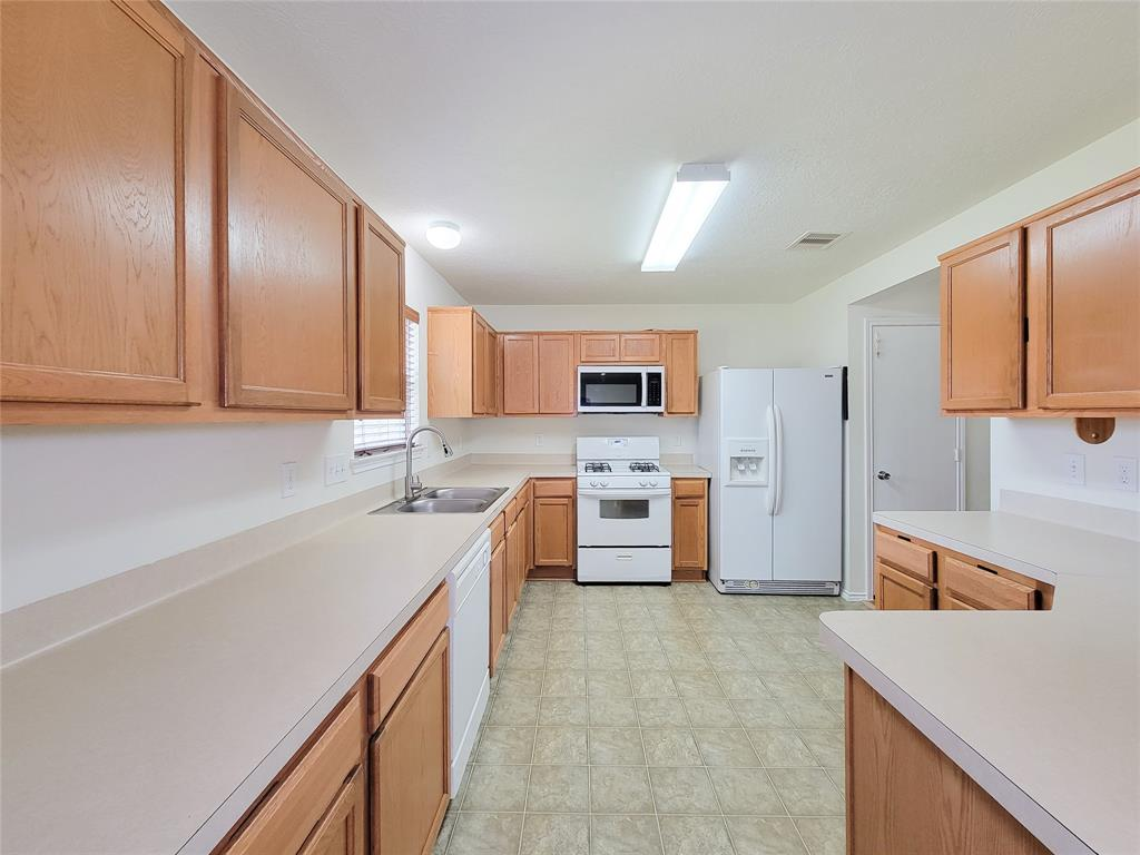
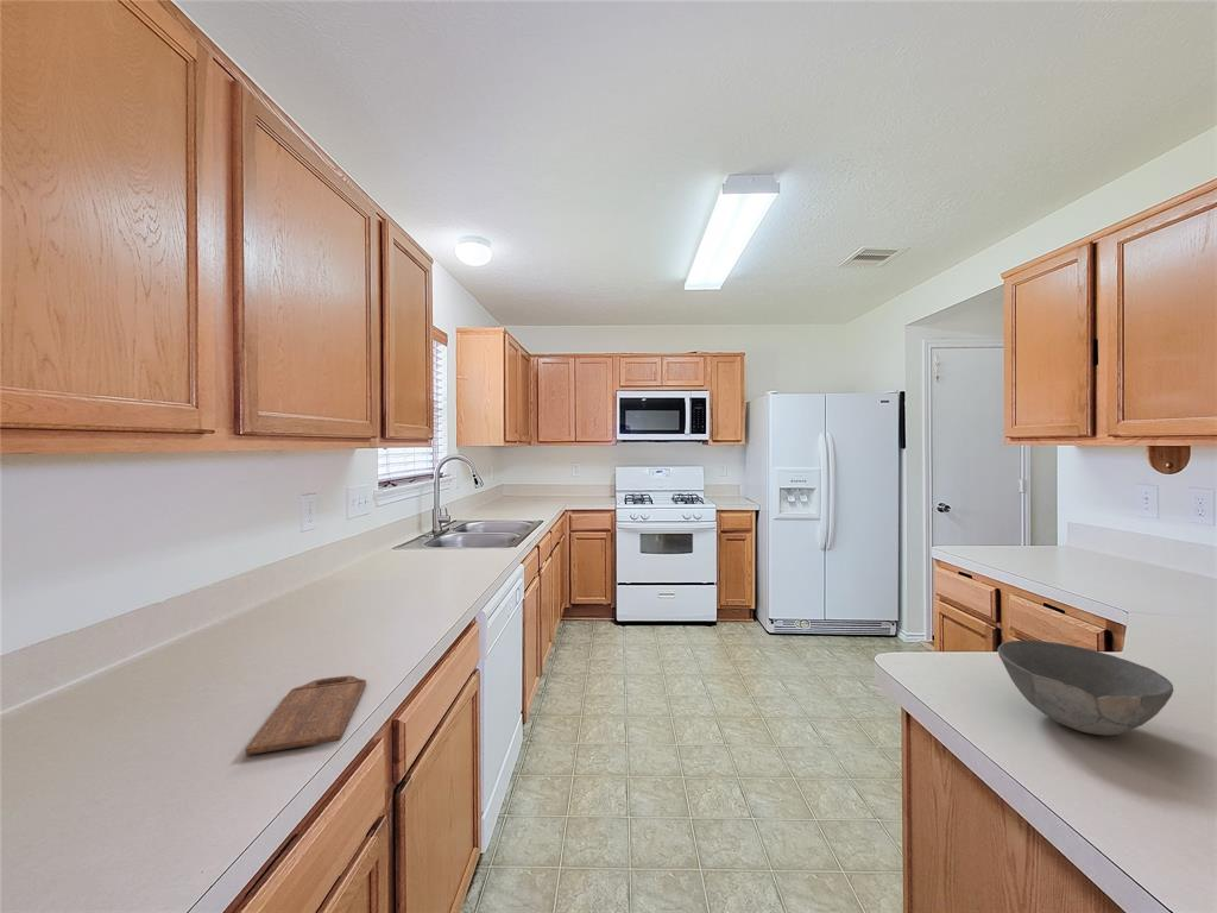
+ bowl [996,640,1174,737]
+ cutting board [245,674,367,756]
